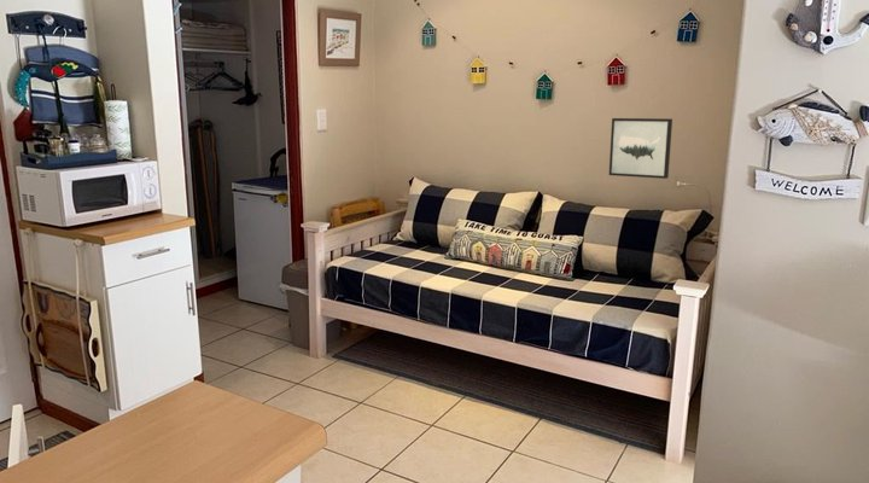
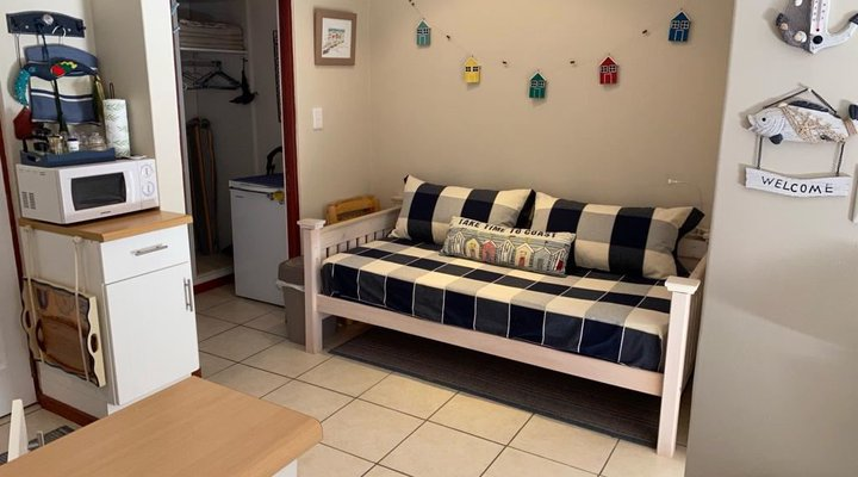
- wall art [608,117,673,180]
